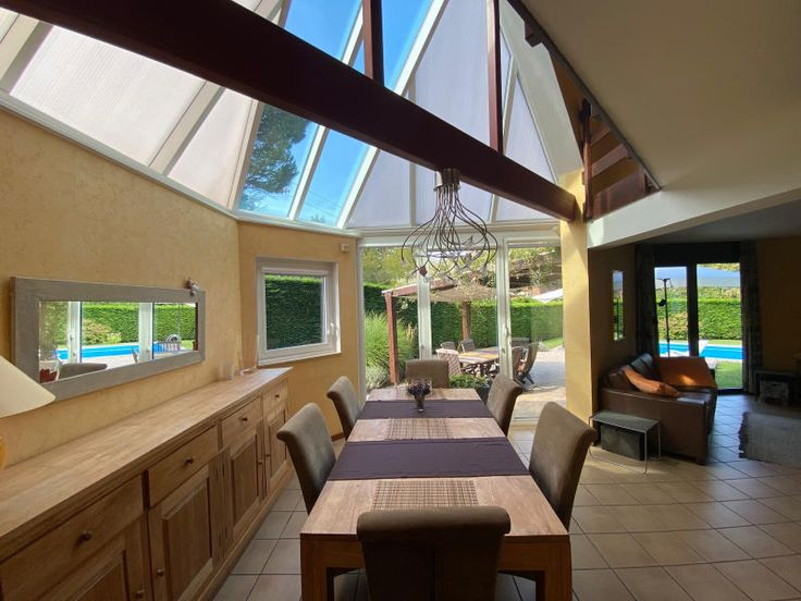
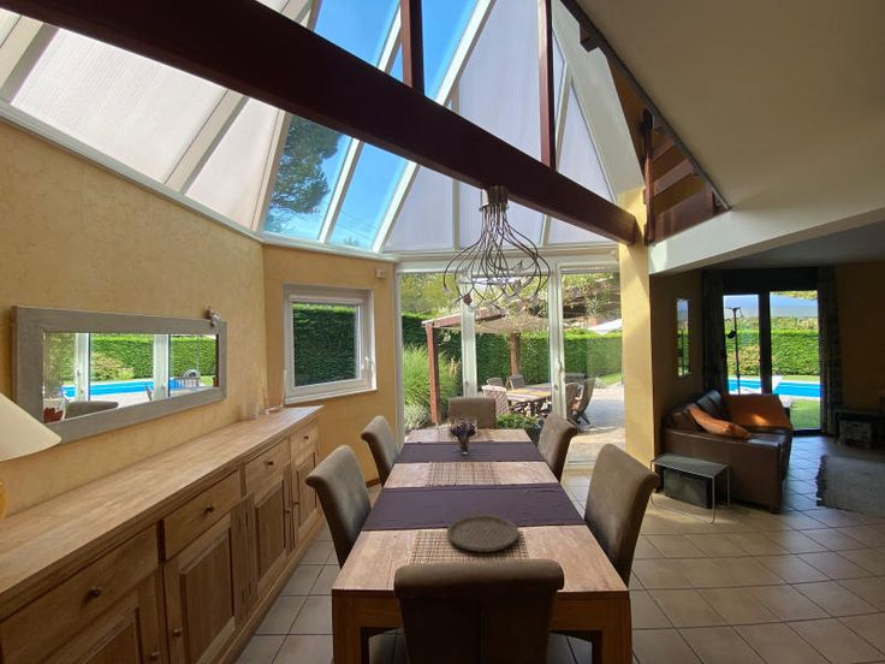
+ plate [446,514,521,553]
